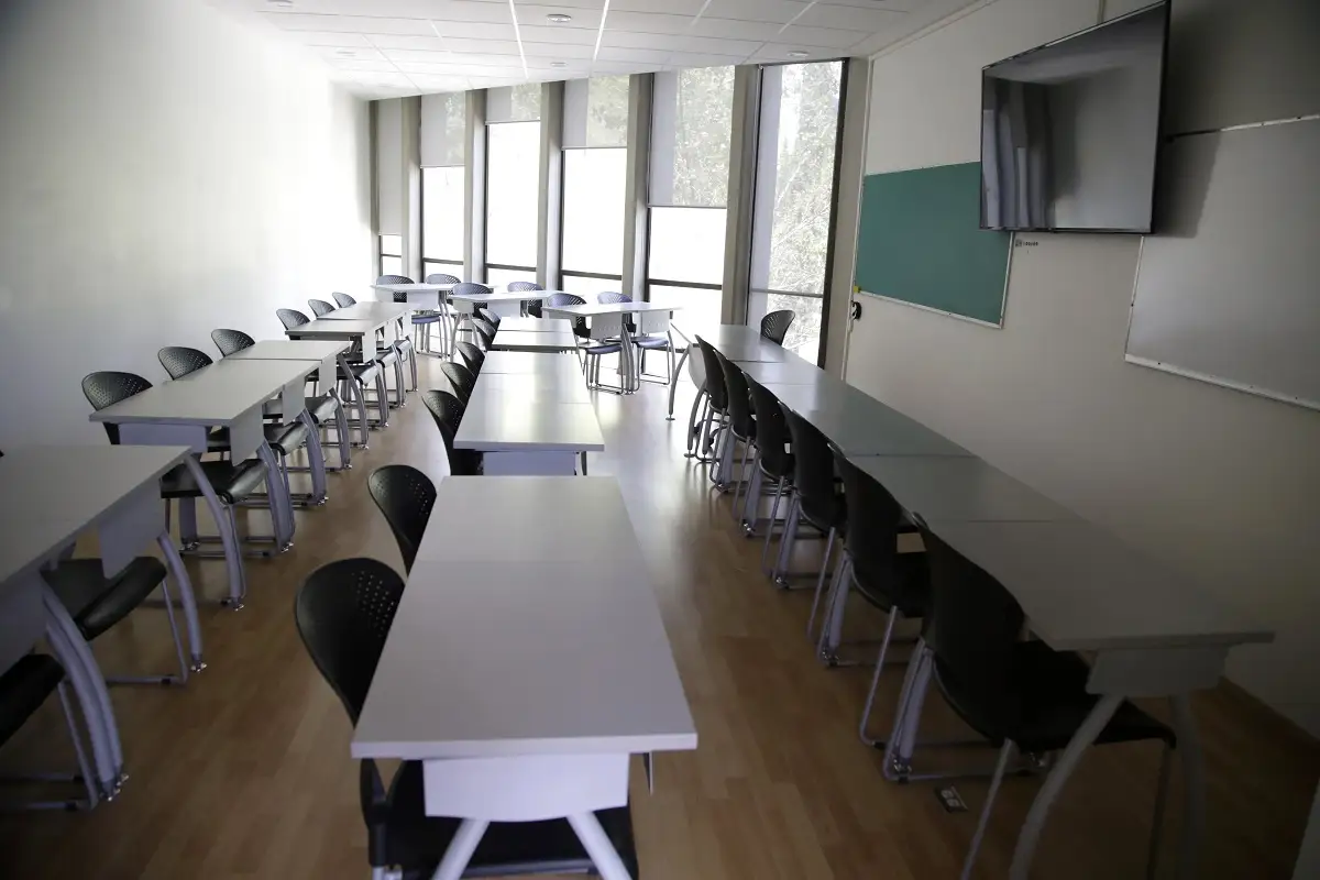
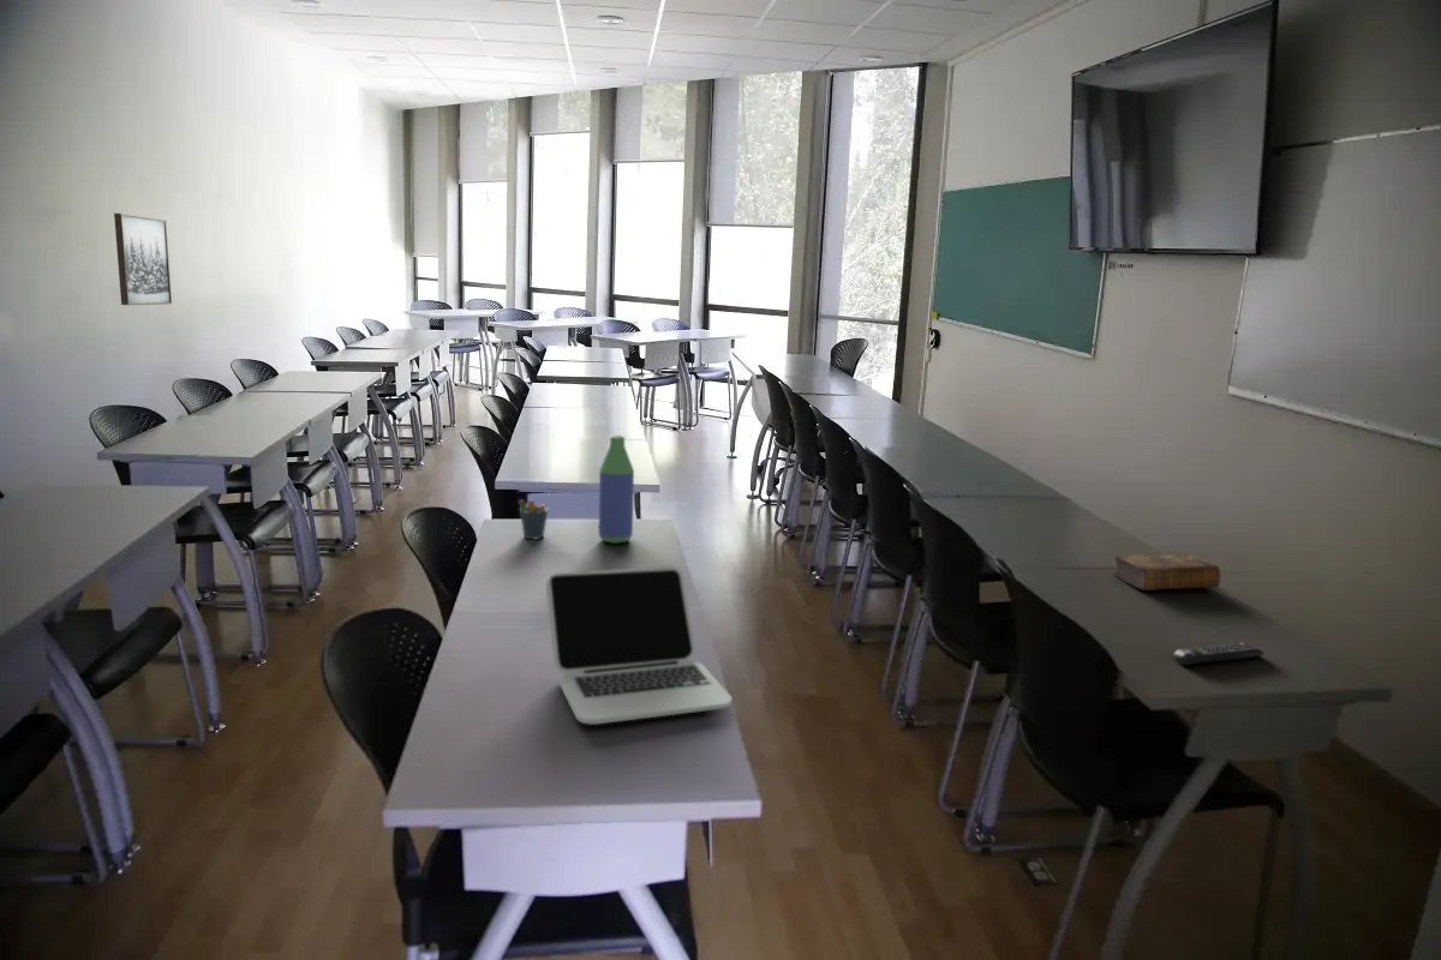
+ wall art [113,212,173,306]
+ book [1112,552,1221,592]
+ laptop [545,565,733,725]
+ pen holder [518,492,550,540]
+ bottle [598,434,635,545]
+ remote control [1172,641,1264,666]
